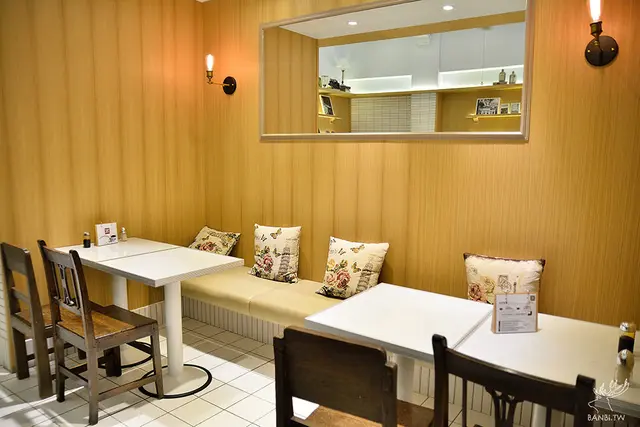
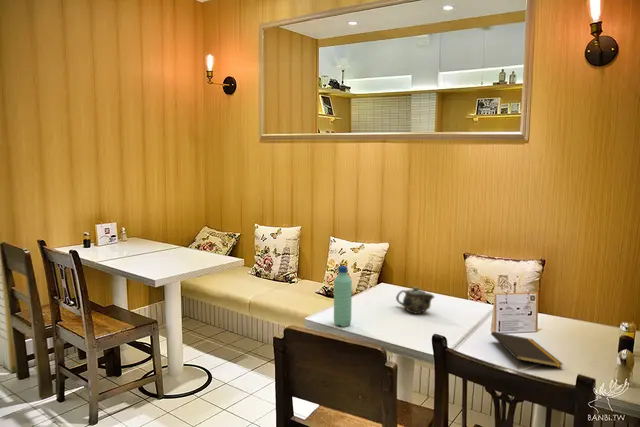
+ chinaware [395,286,435,315]
+ notepad [490,331,564,370]
+ water bottle [333,265,353,328]
